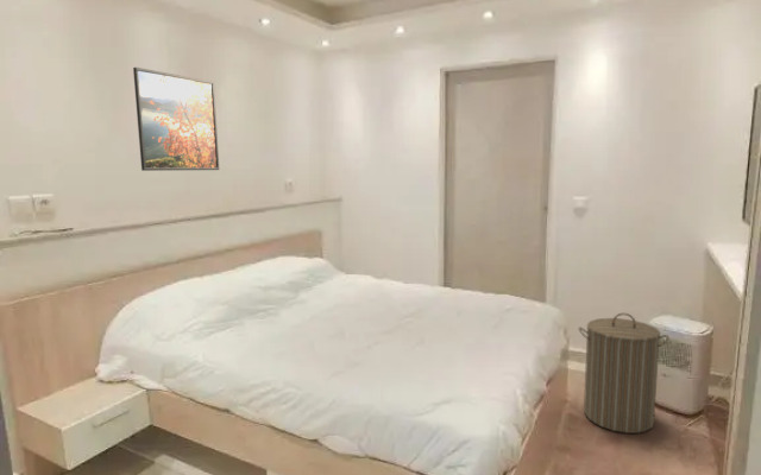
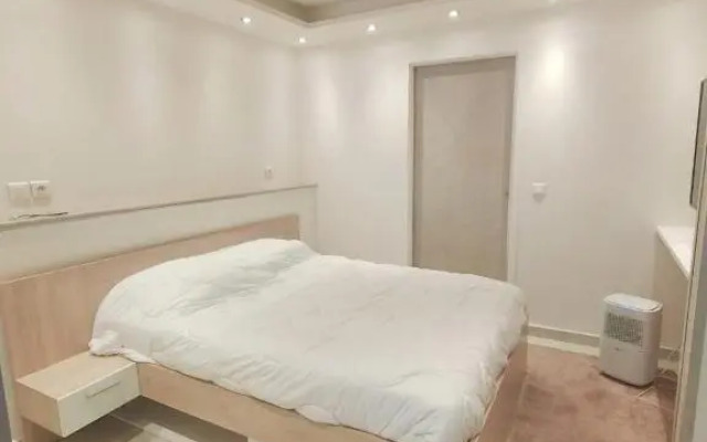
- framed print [132,66,220,172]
- laundry hamper [578,312,671,435]
